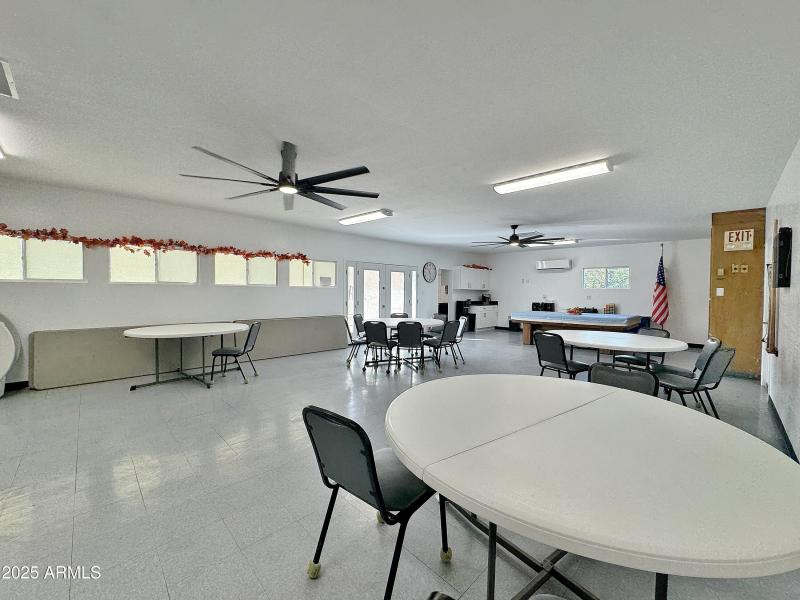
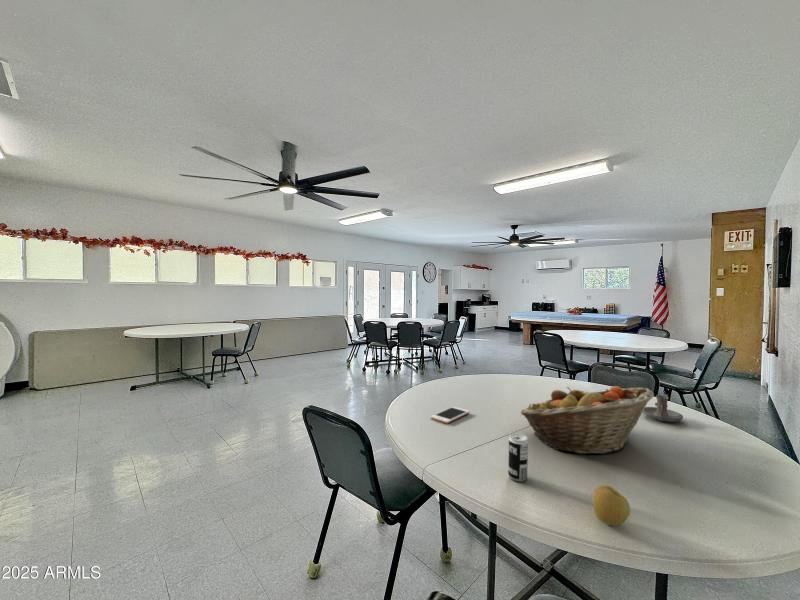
+ fruit basket [520,385,655,455]
+ beverage can [507,433,529,483]
+ cell phone [430,406,470,424]
+ candle holder [642,394,684,423]
+ apple [592,484,631,527]
